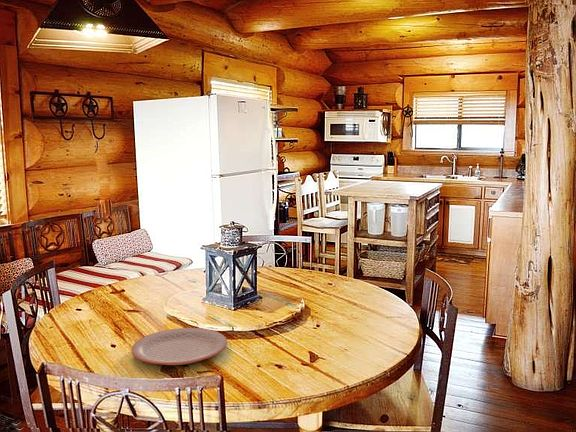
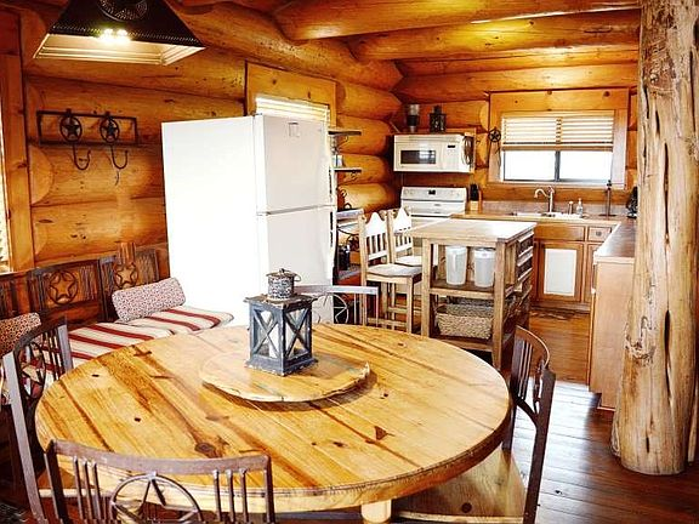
- plate [131,327,228,366]
